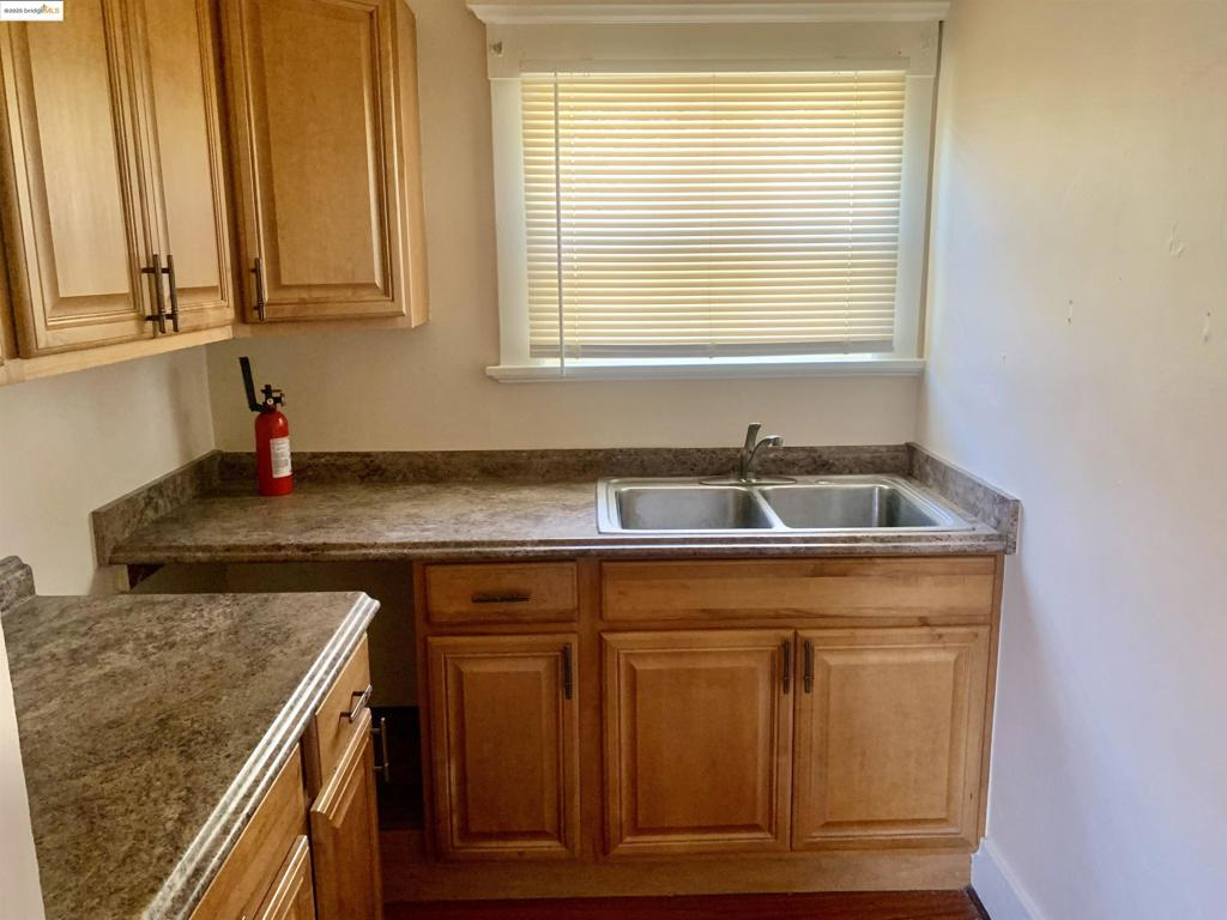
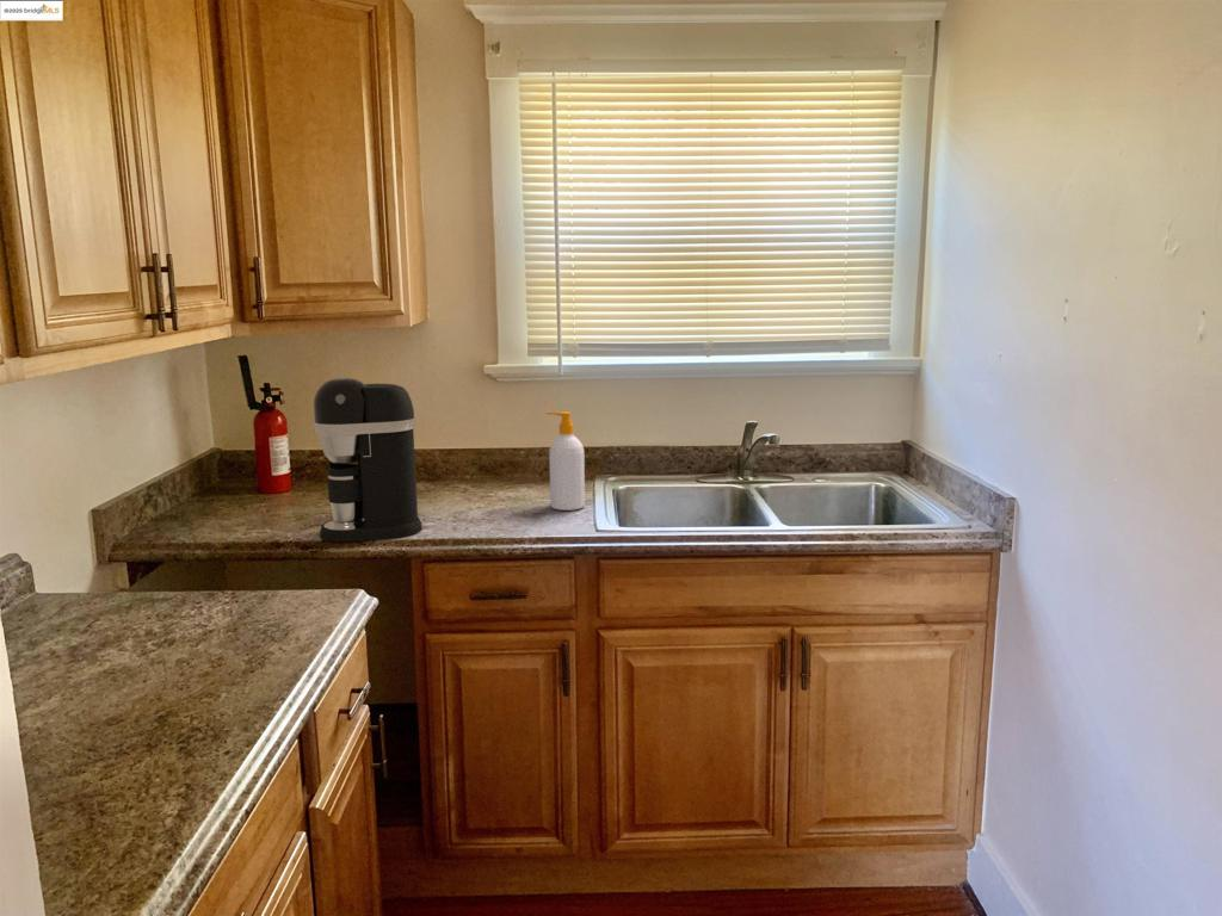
+ soap bottle [545,410,586,512]
+ coffee maker [313,377,424,543]
